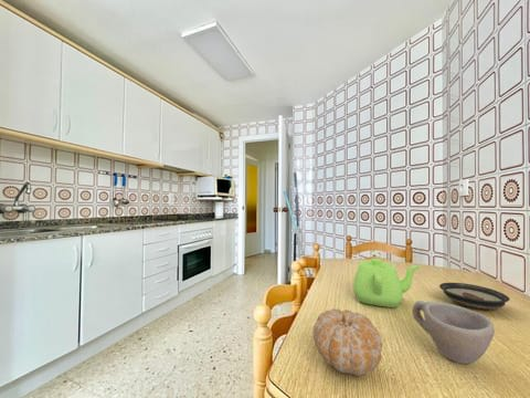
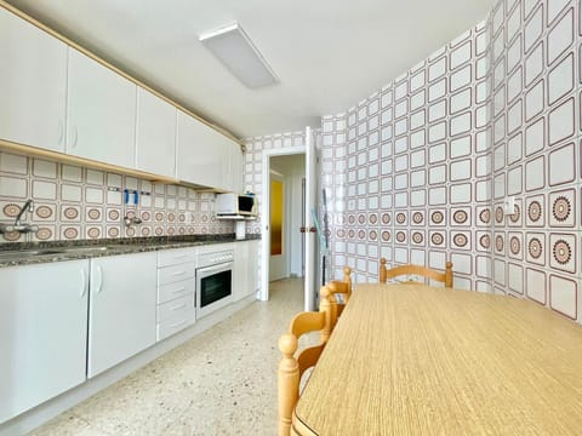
- fruit [311,307,383,377]
- teapot [352,258,423,308]
- saucer [438,282,511,311]
- cup [411,300,496,365]
